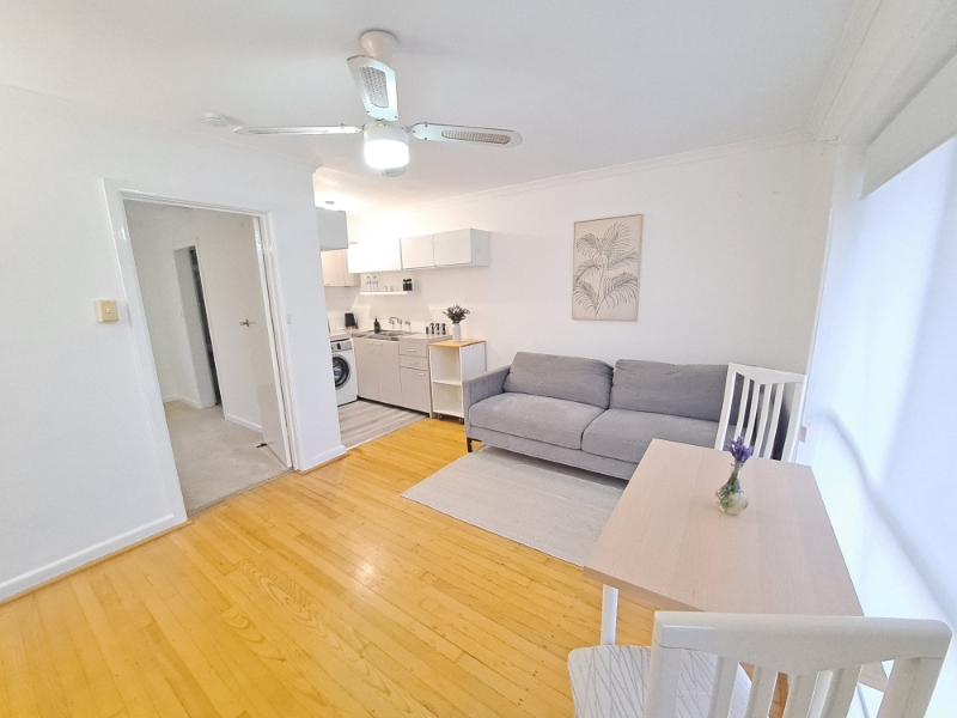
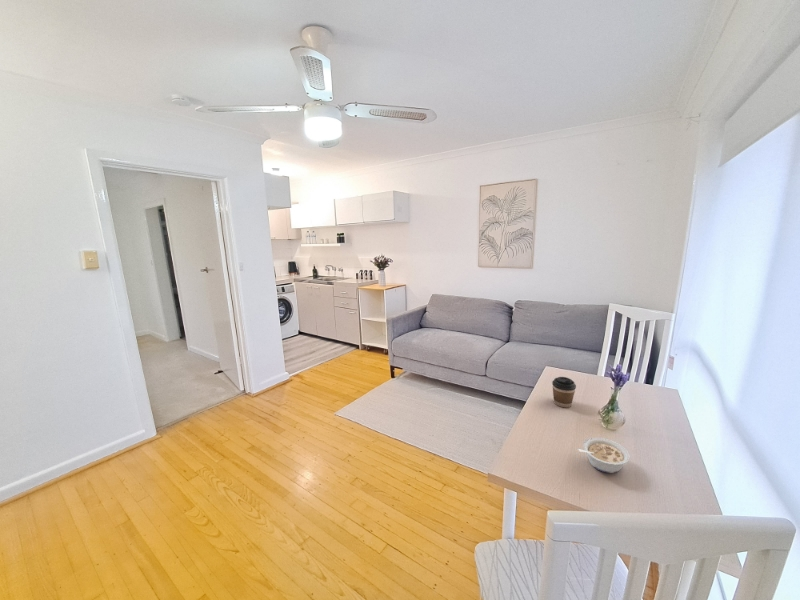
+ coffee cup [551,376,577,408]
+ legume [577,437,631,474]
